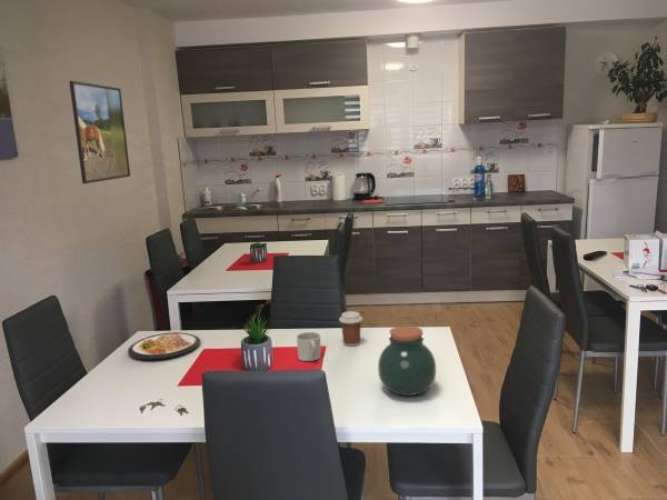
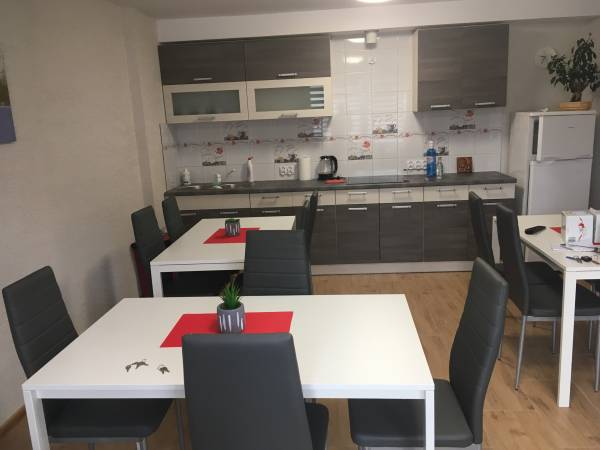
- dish [127,331,201,361]
- coffee cup [338,310,364,347]
- jar [377,324,437,397]
- mug [296,331,322,362]
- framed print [68,80,131,184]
